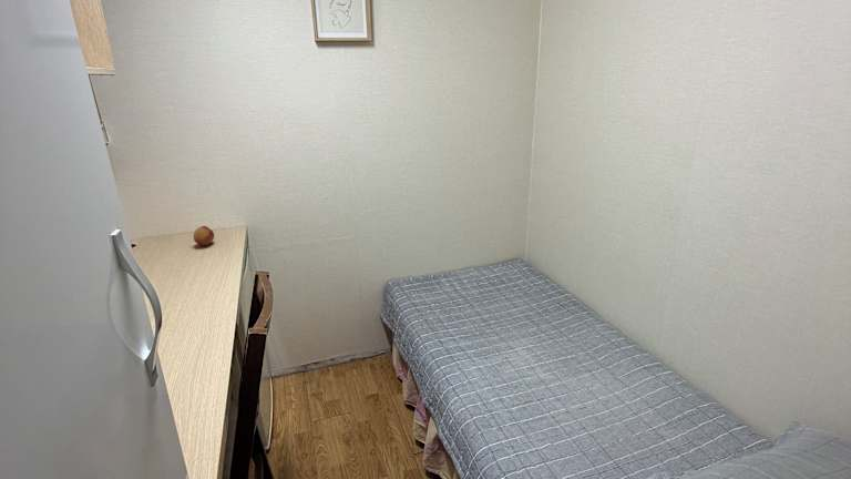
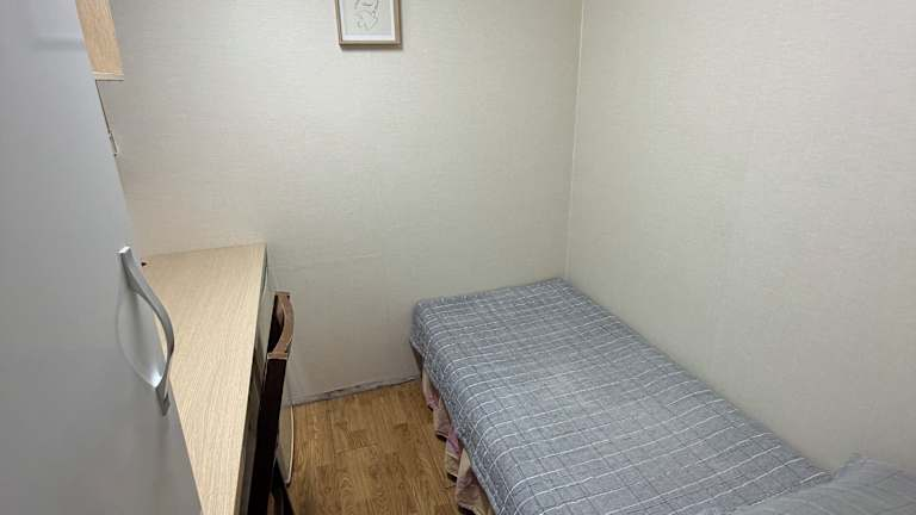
- fruit [193,225,215,246]
